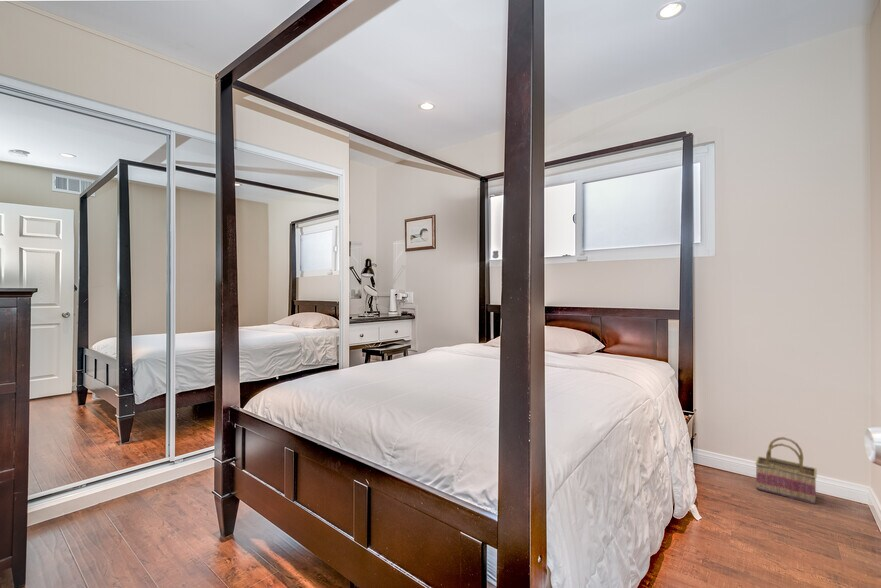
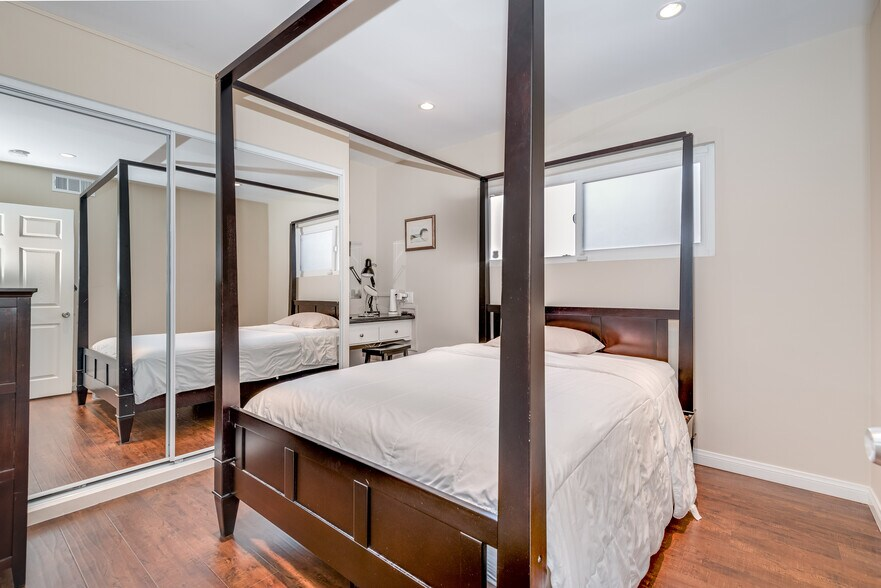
- basket [754,436,818,505]
